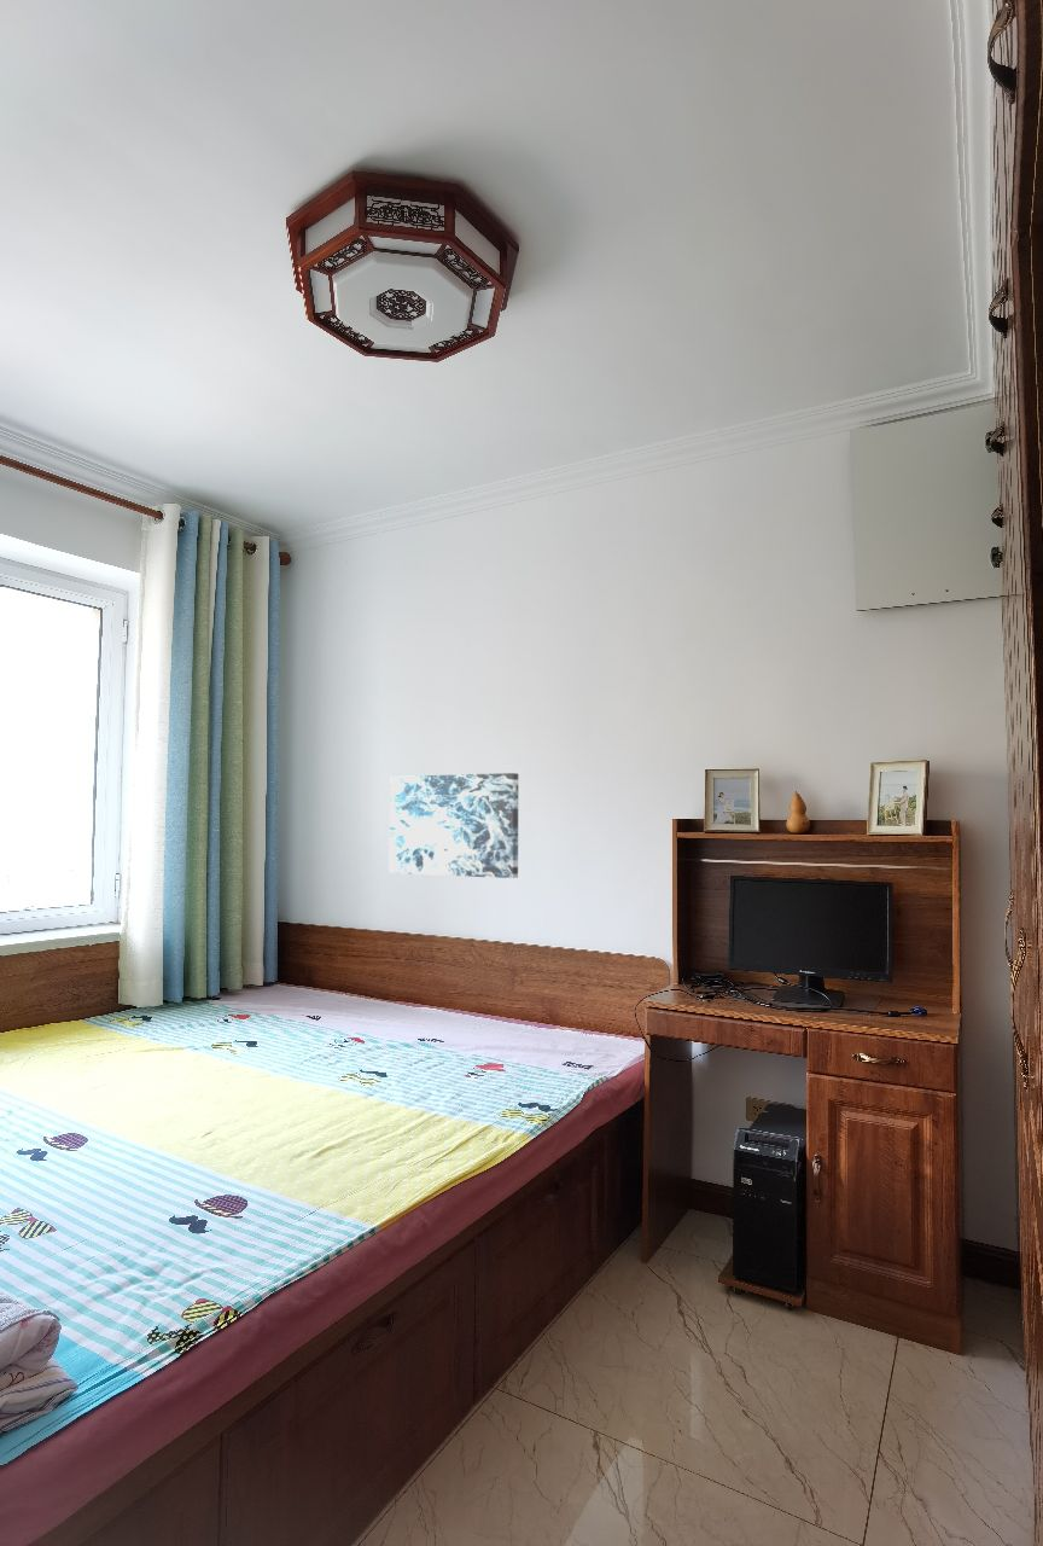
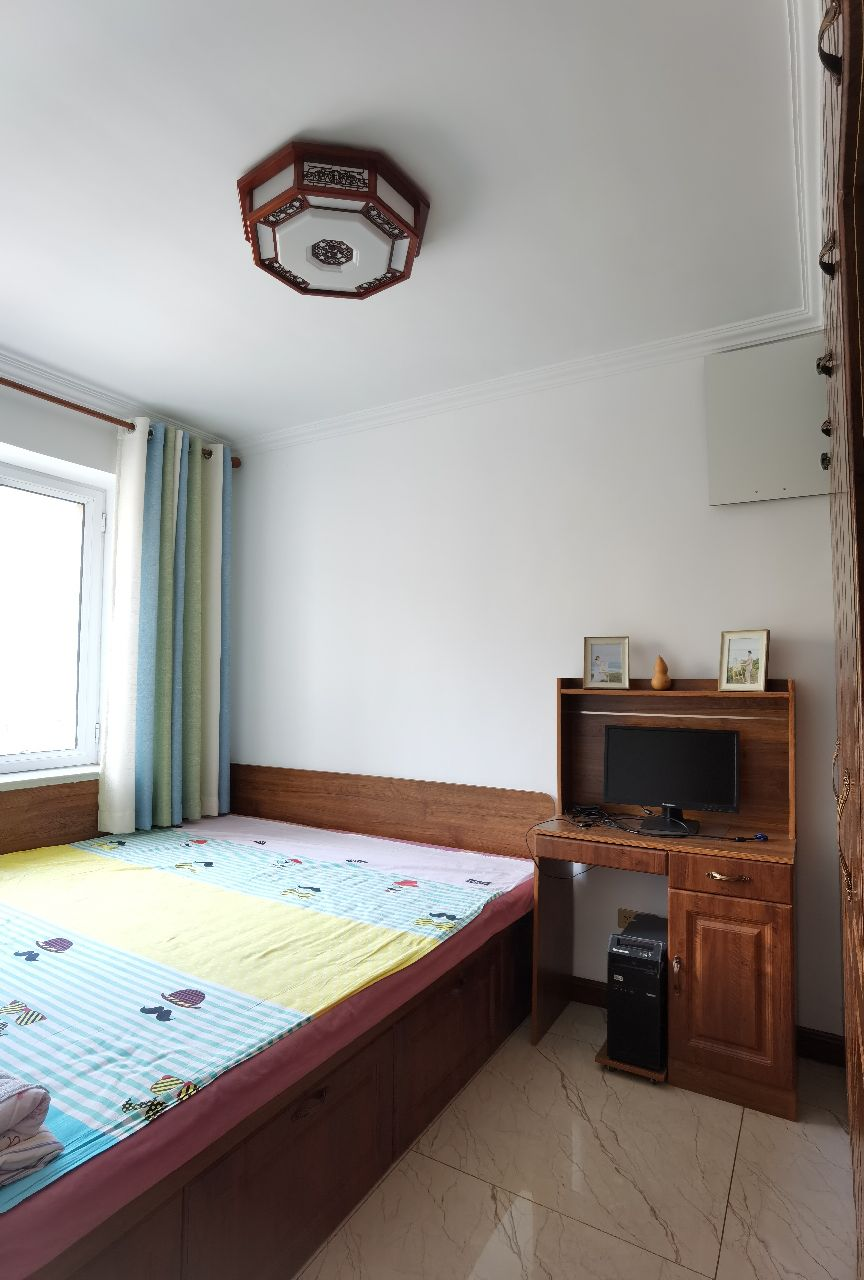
- wall art [389,772,519,879]
